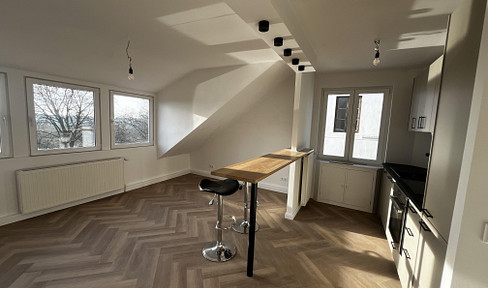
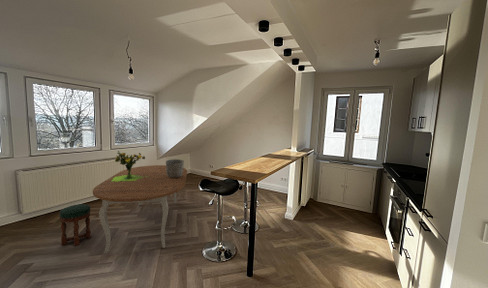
+ ceramic pot [165,158,185,178]
+ dining table [92,164,188,254]
+ bouquet [112,150,148,181]
+ stool [58,203,92,247]
